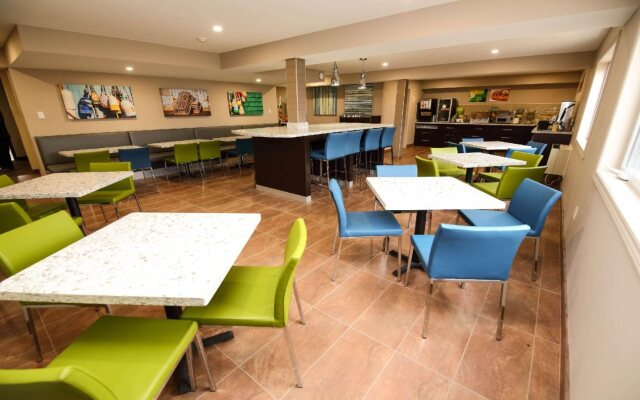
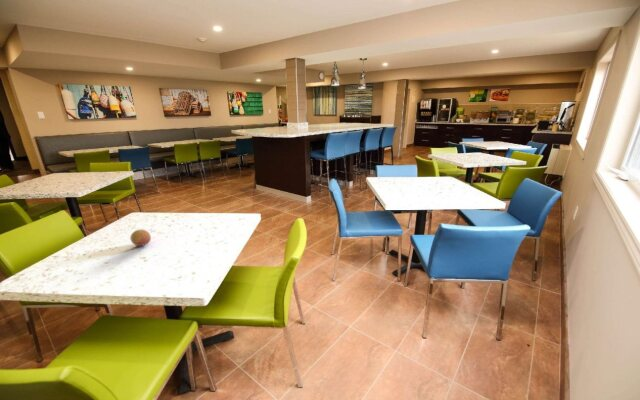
+ fruit [129,228,152,247]
